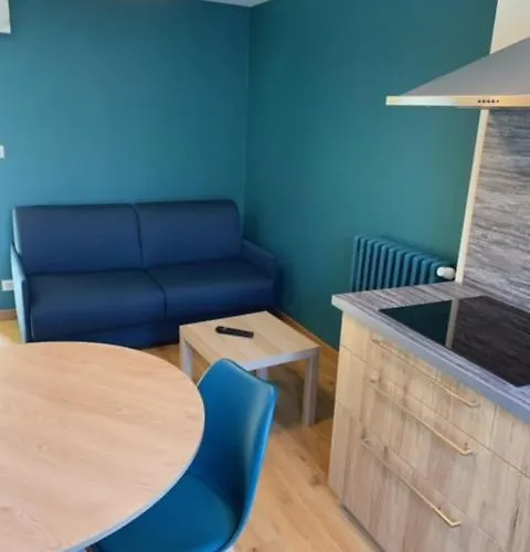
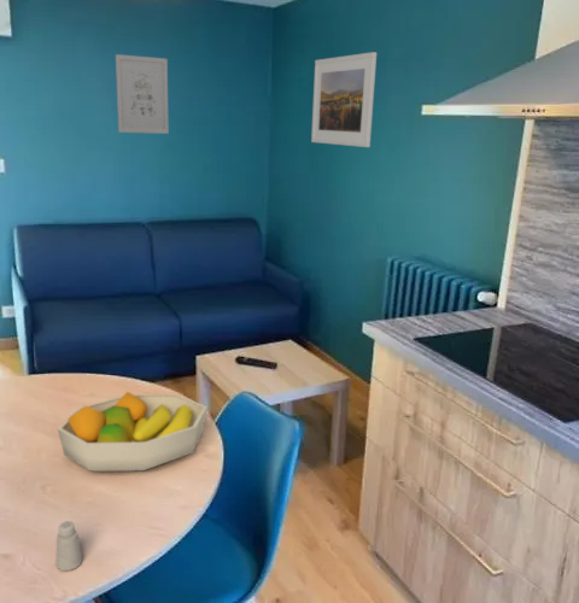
+ saltshaker [55,520,83,572]
+ fruit bowl [57,391,209,473]
+ wall art [115,53,170,135]
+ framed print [310,51,378,148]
